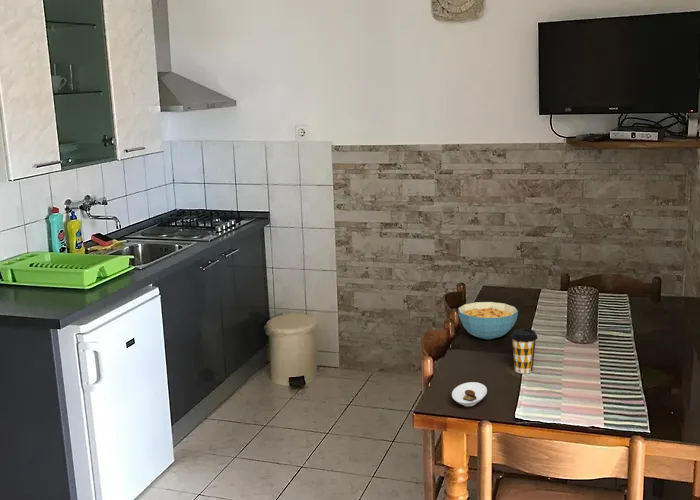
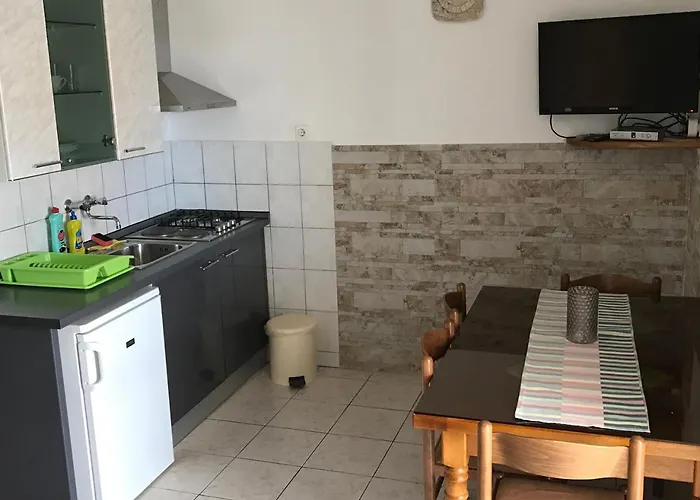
- saucer [451,381,488,408]
- coffee cup [510,328,538,375]
- cereal bowl [457,301,519,340]
